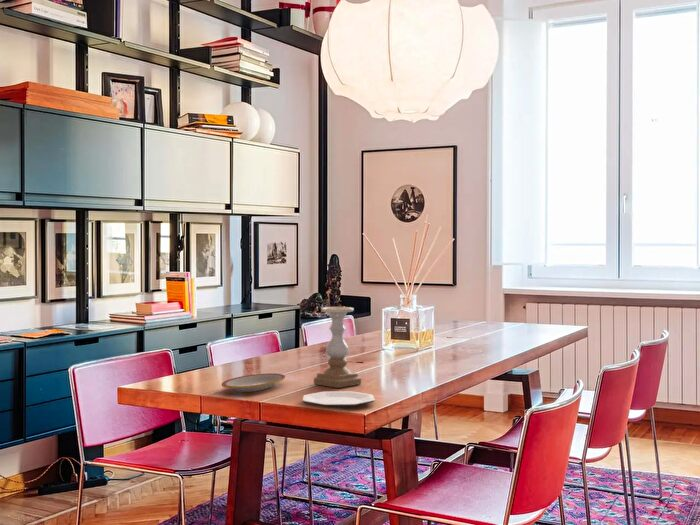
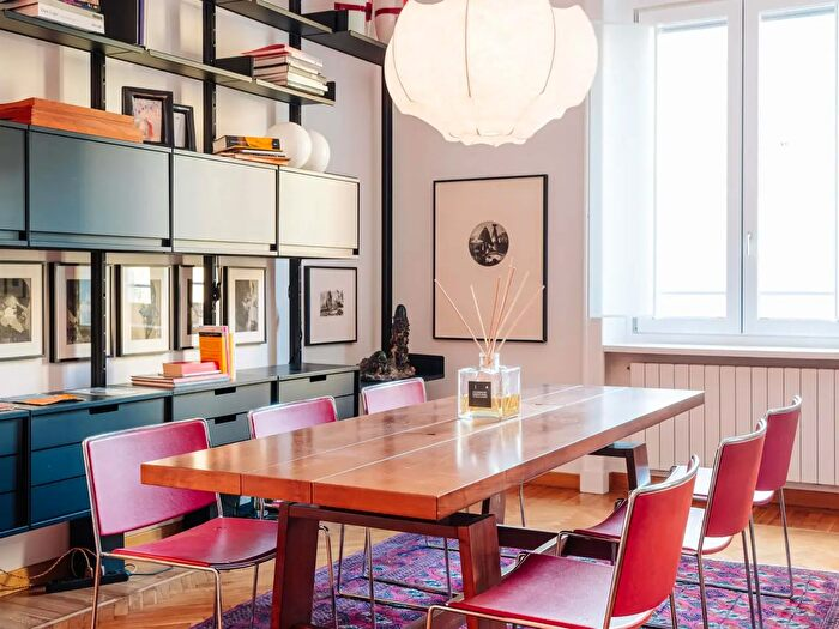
- candle holder [313,306,362,389]
- plate [221,372,286,393]
- plate [302,390,376,408]
